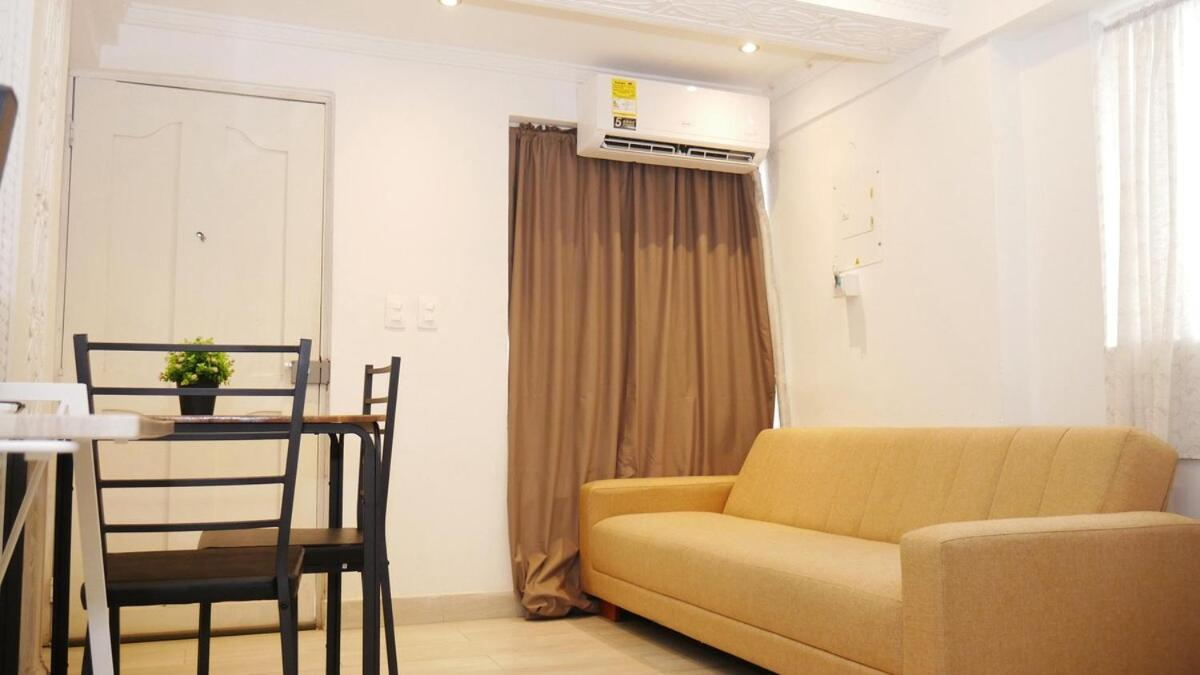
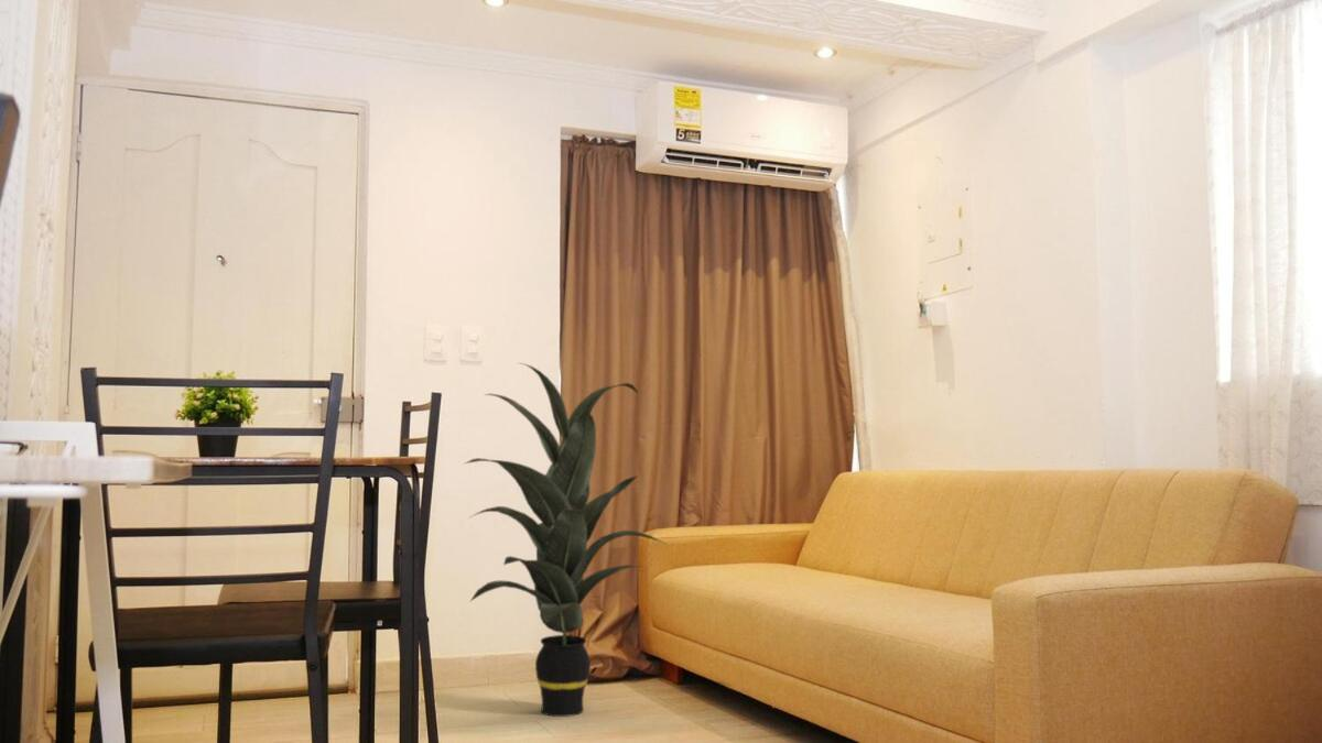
+ indoor plant [464,361,668,718]
